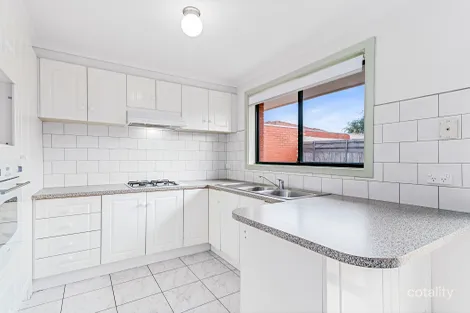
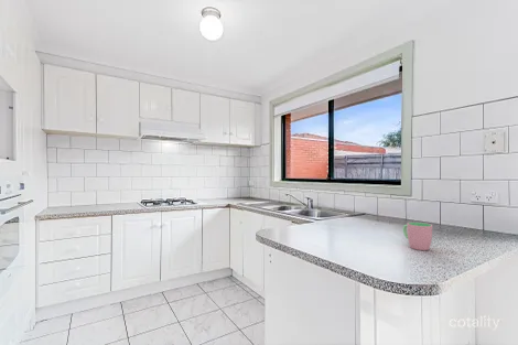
+ cup [402,222,433,251]
